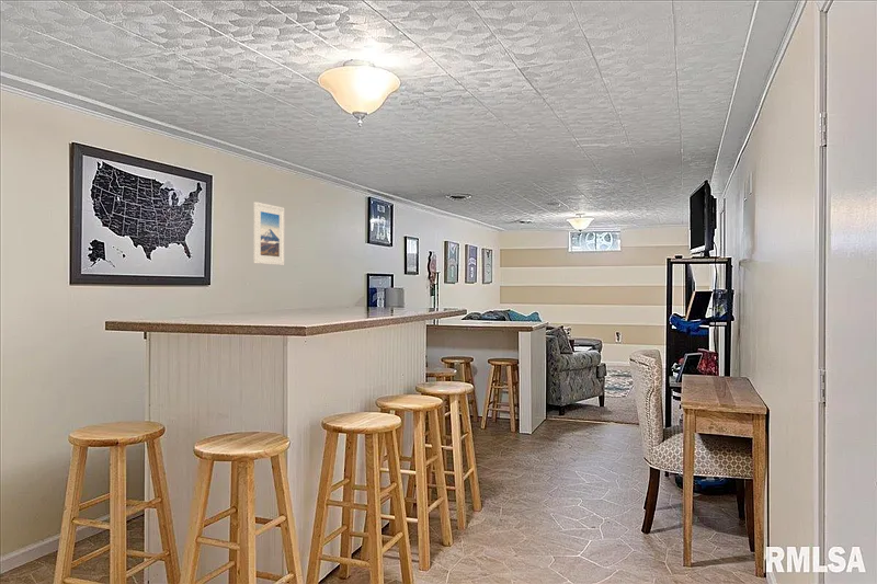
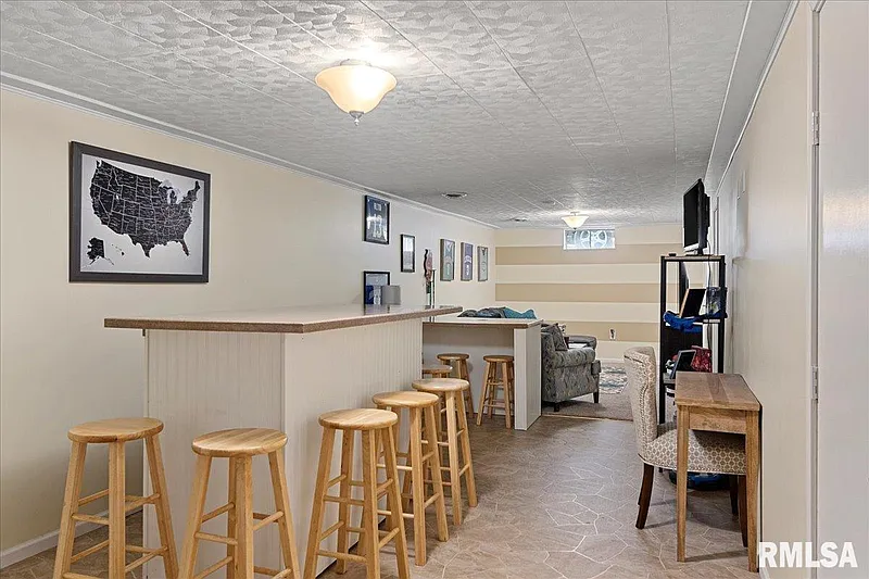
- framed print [252,201,285,266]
